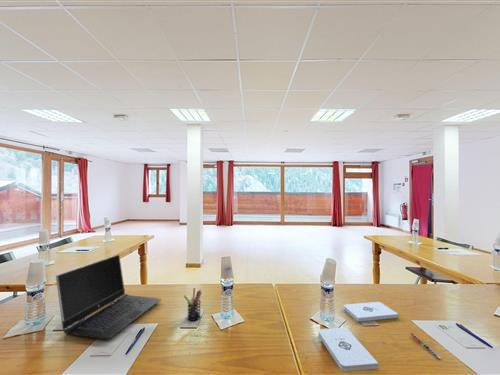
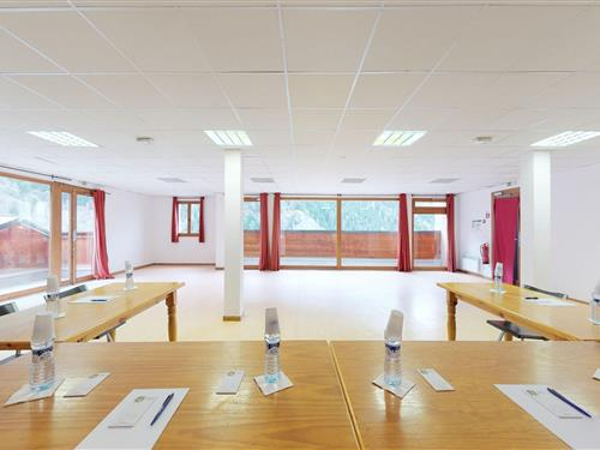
- laptop computer [55,253,162,340]
- pen holder [183,287,203,322]
- notepad [343,301,400,323]
- pen [410,332,442,360]
- notepad [317,327,379,372]
